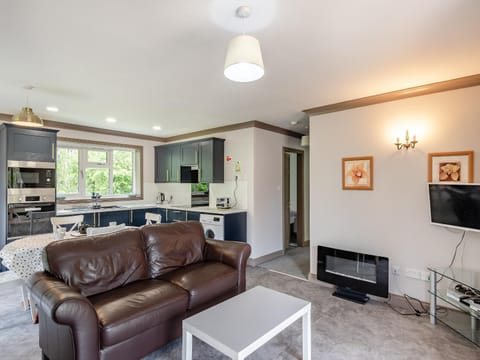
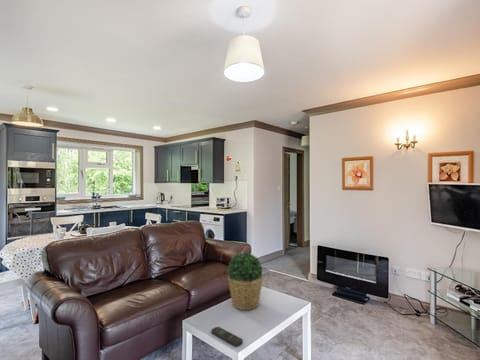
+ remote control [210,326,244,347]
+ potted plant [227,252,264,311]
